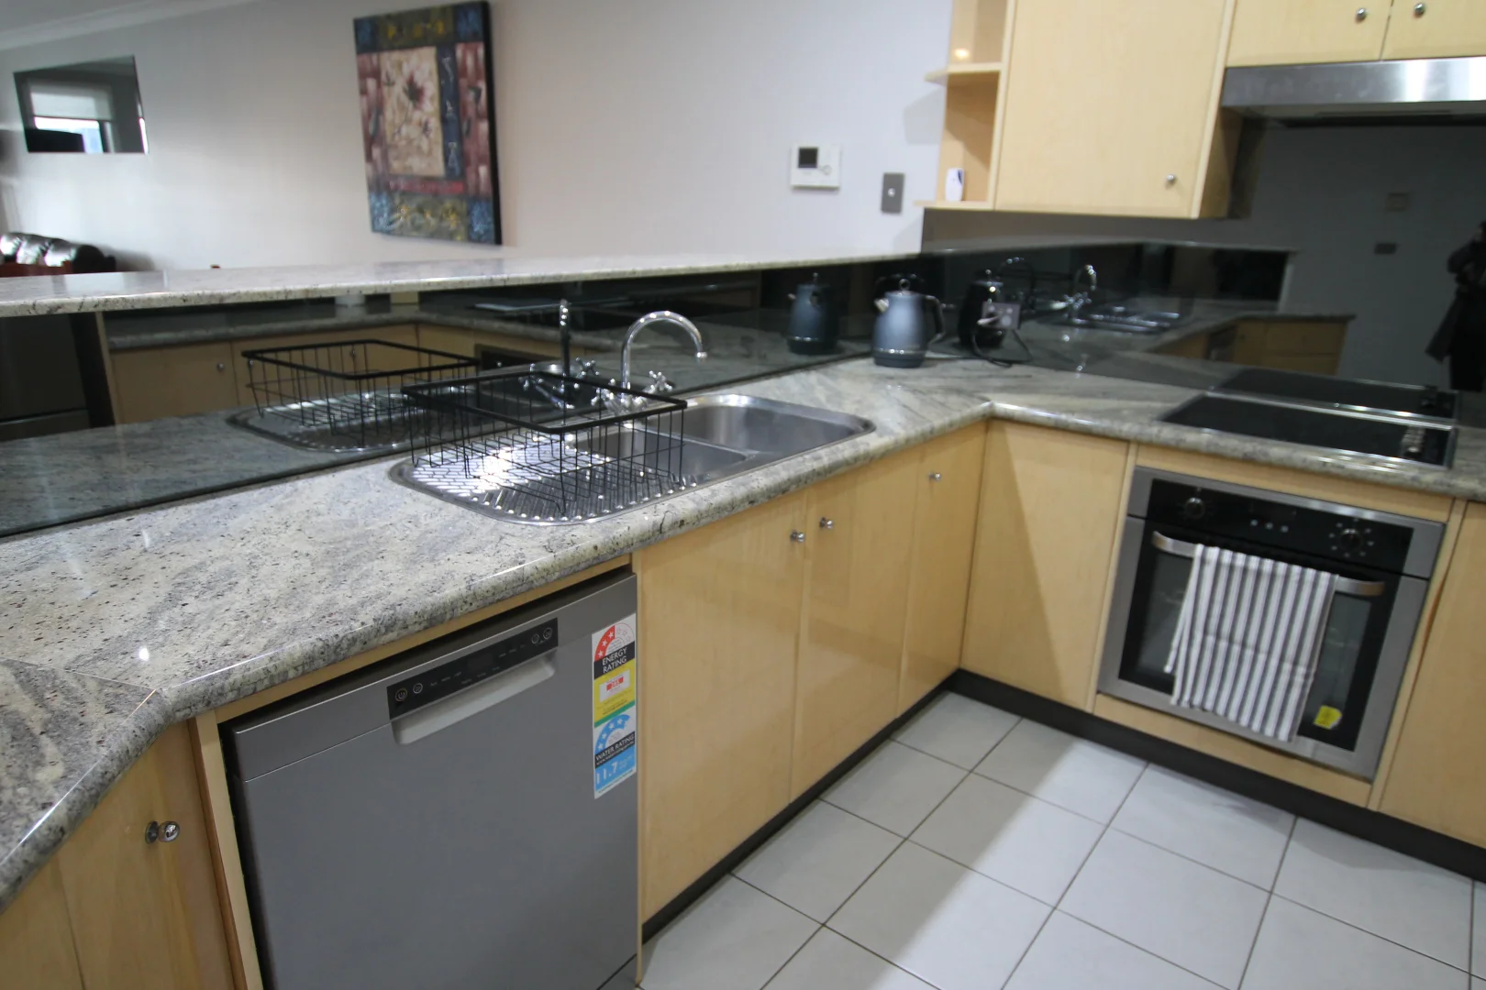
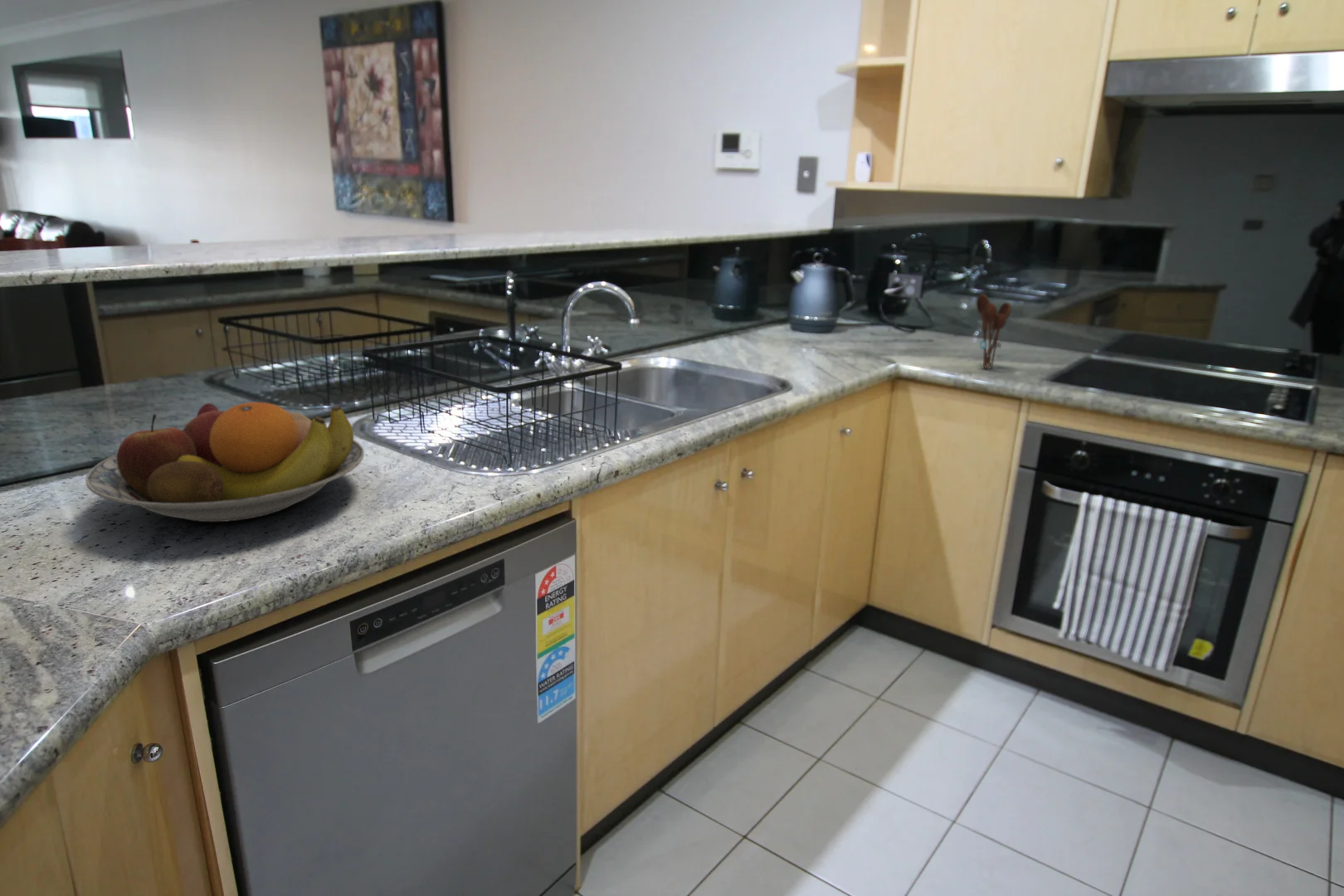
+ utensil holder [976,294,1012,370]
+ fruit bowl [85,402,365,523]
